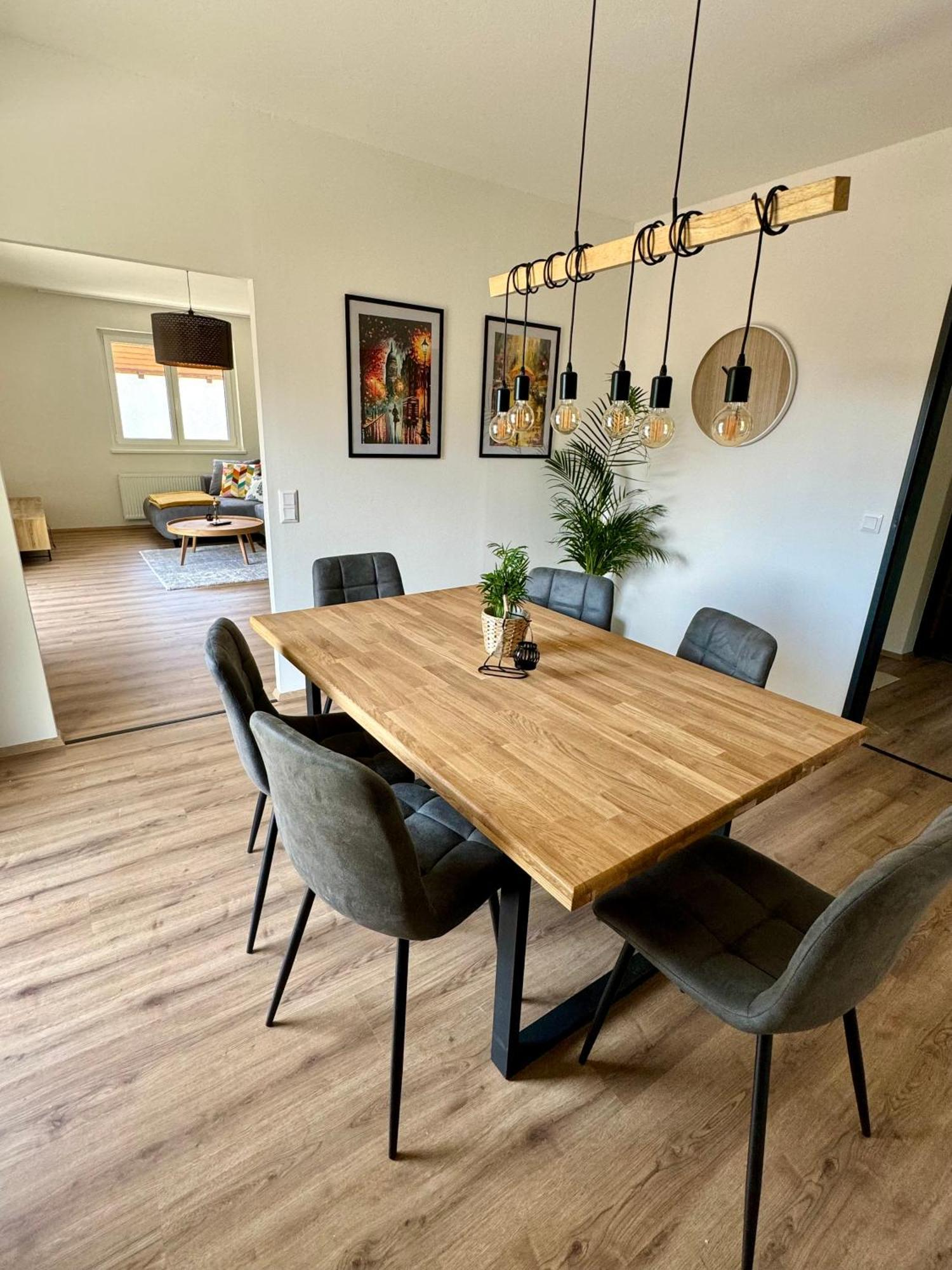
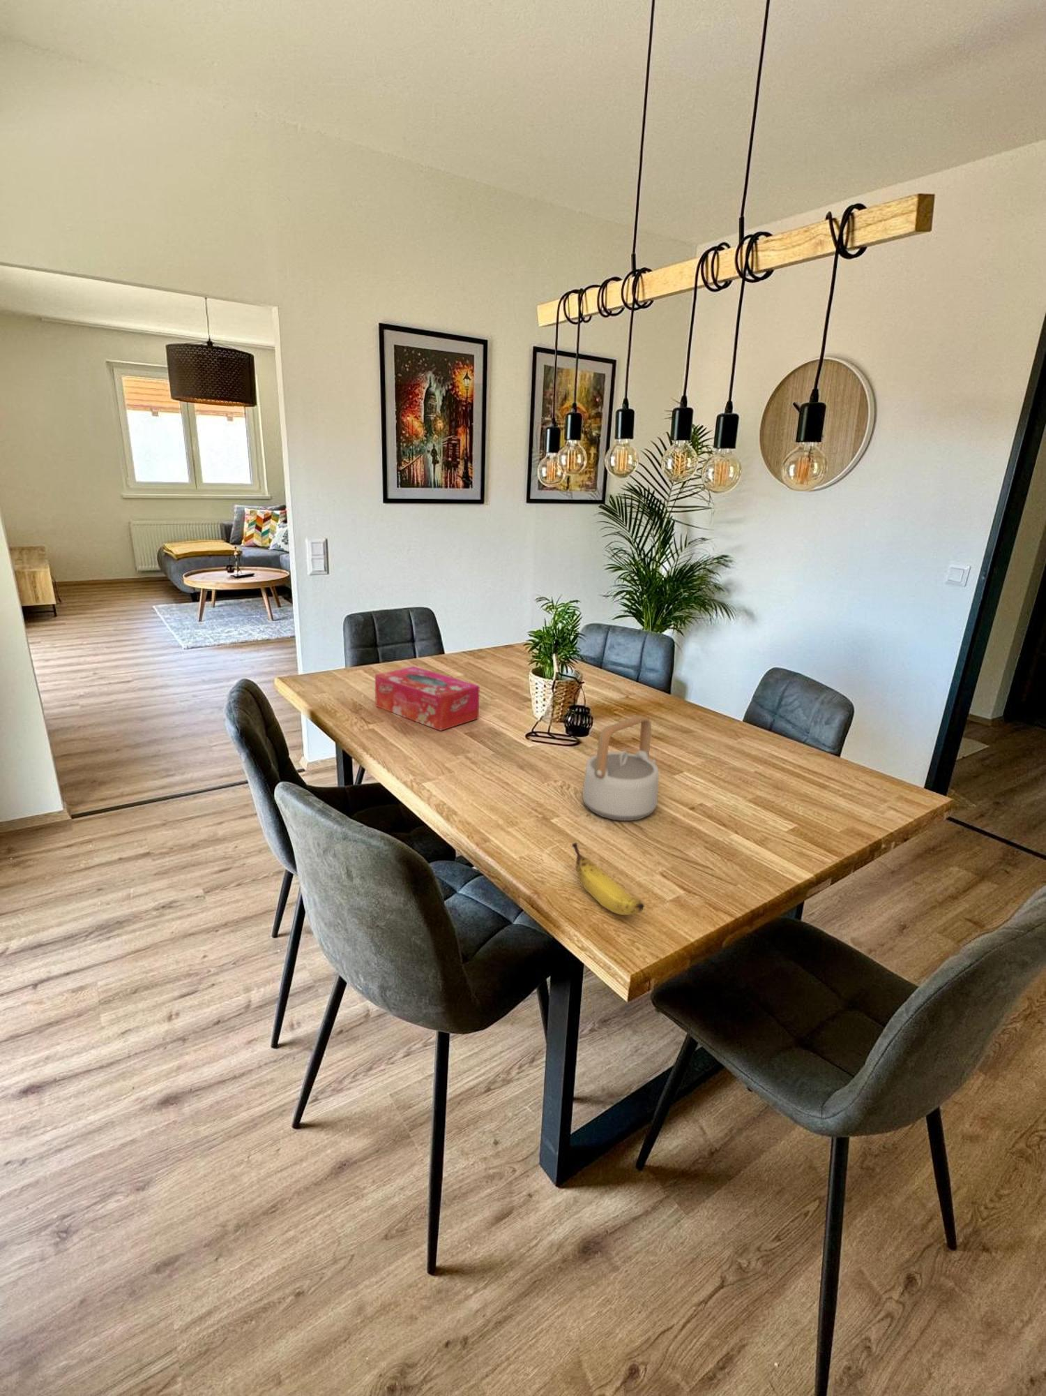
+ teapot [581,716,659,821]
+ banana [571,842,645,916]
+ tissue box [375,666,480,731]
